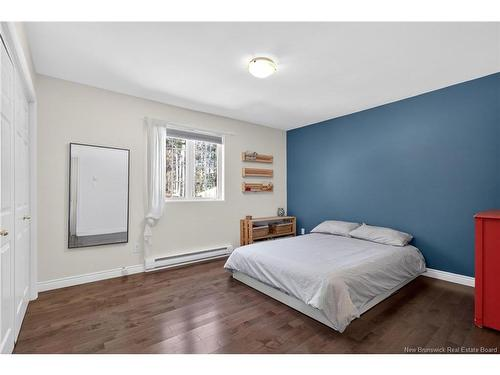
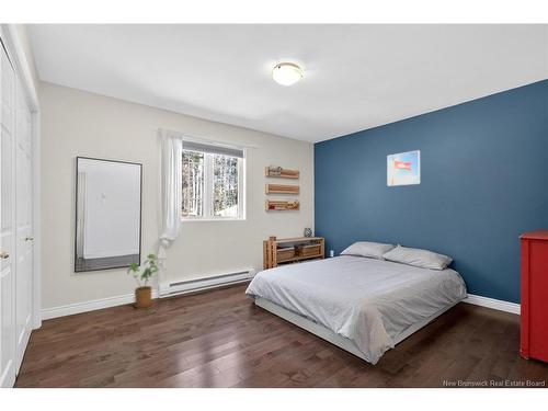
+ house plant [126,253,160,309]
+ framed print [386,149,421,186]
